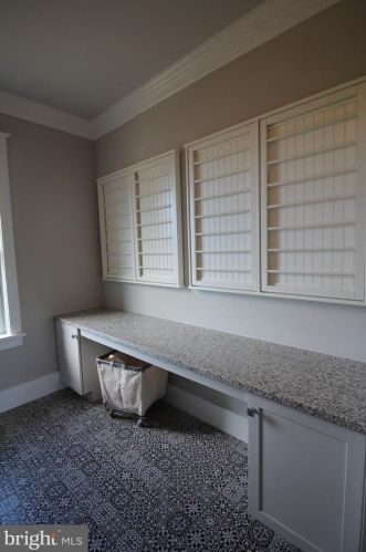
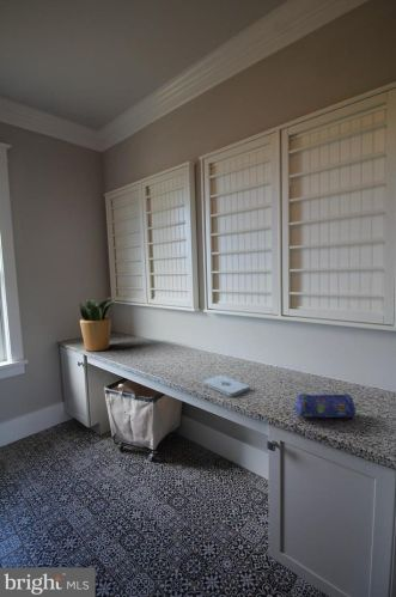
+ pencil case [294,392,357,419]
+ potted plant [79,296,120,352]
+ notepad [202,374,251,397]
